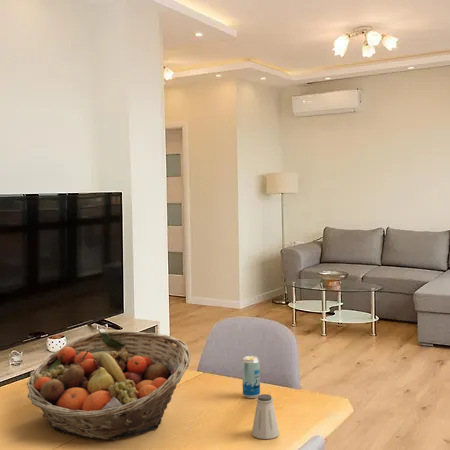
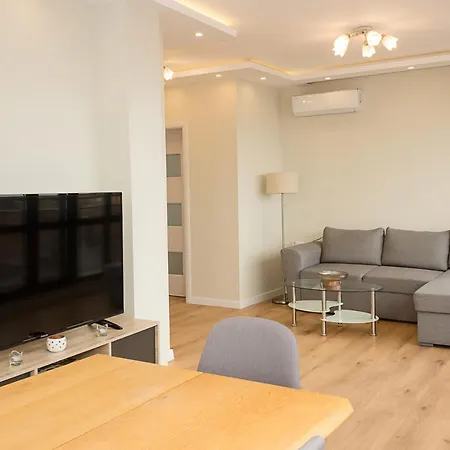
- beverage can [241,355,261,399]
- saltshaker [251,393,280,440]
- fruit basket [26,330,191,441]
